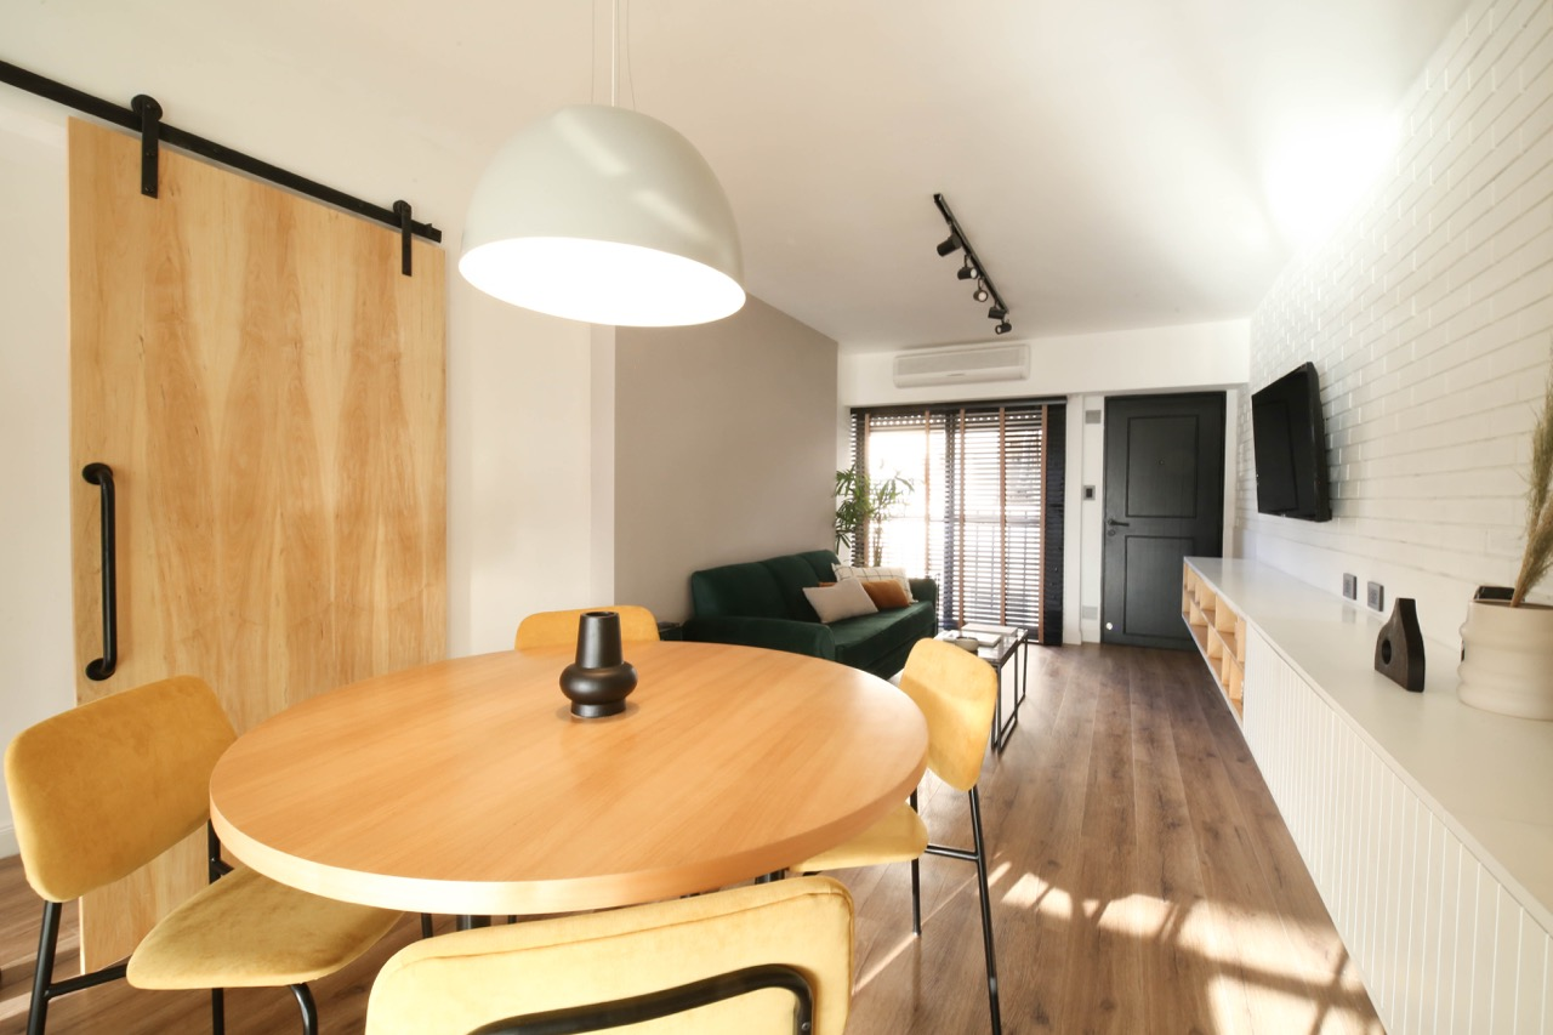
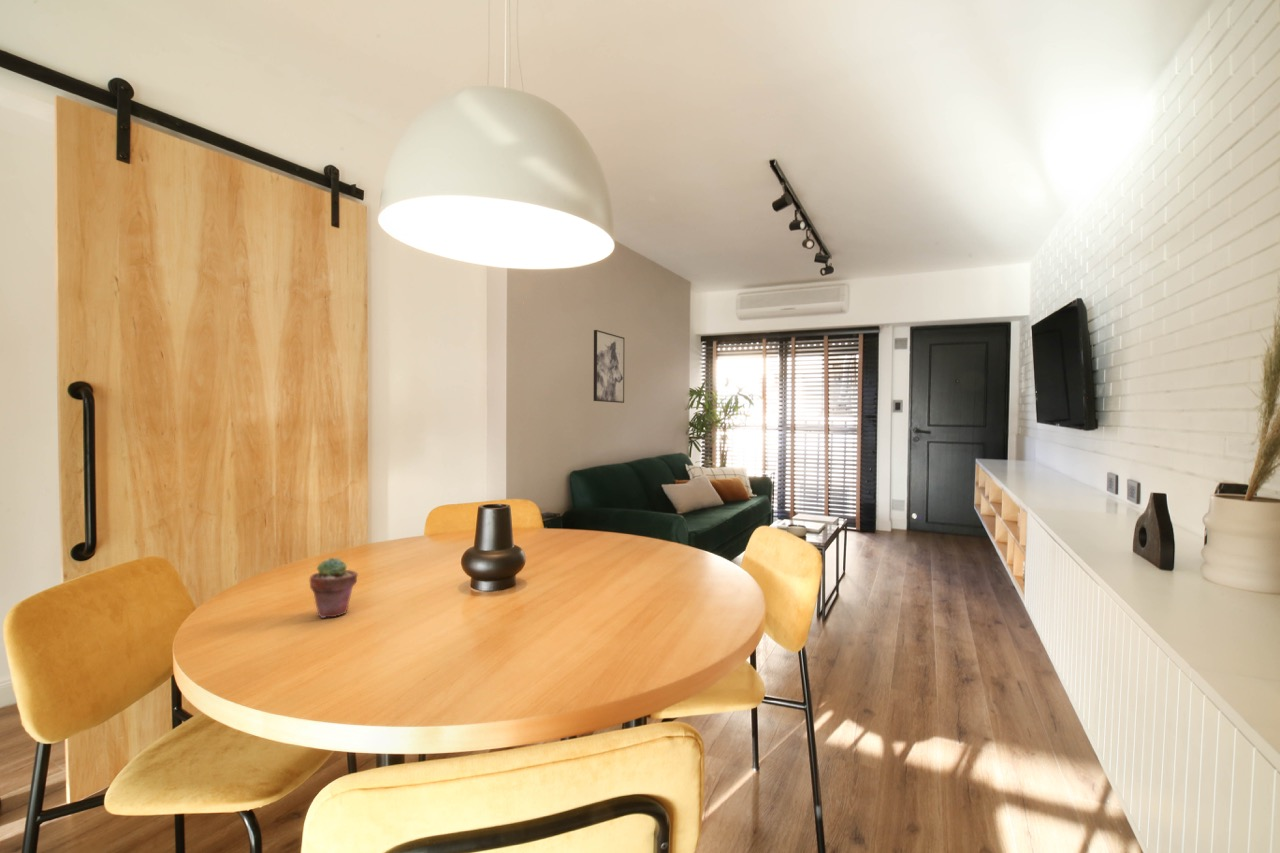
+ potted succulent [309,557,359,619]
+ wall art [593,329,625,404]
